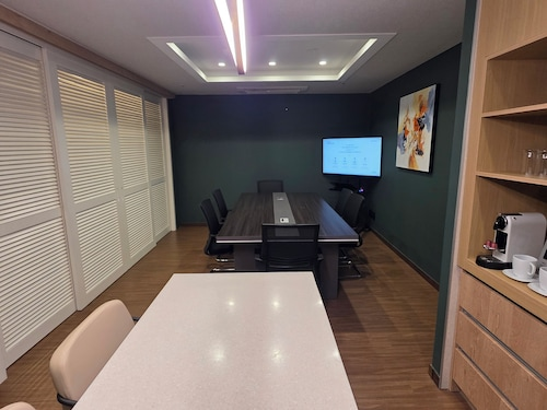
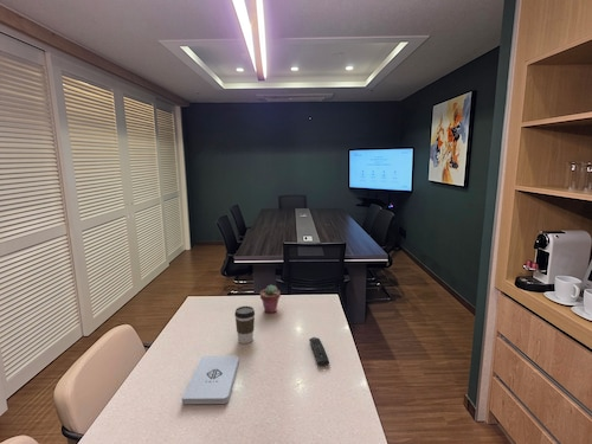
+ coffee cup [233,305,256,345]
+ potted succulent [259,284,282,314]
+ remote control [308,336,330,366]
+ notepad [181,355,240,405]
